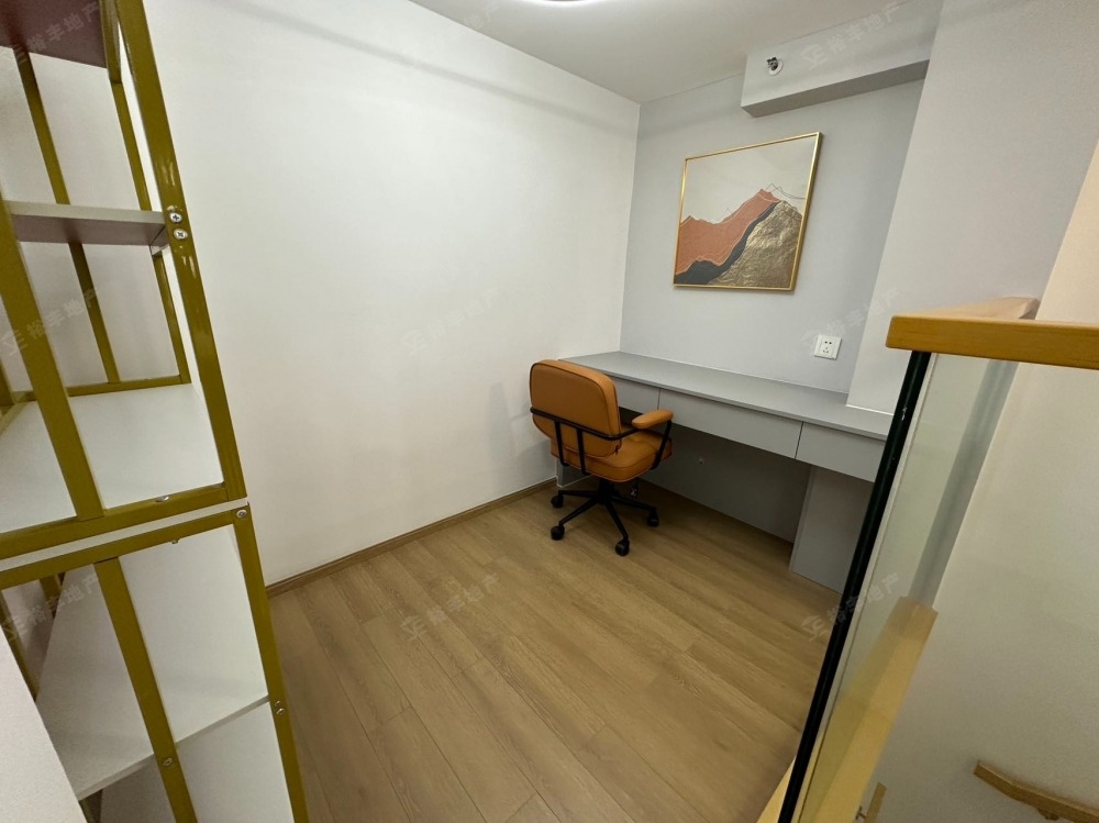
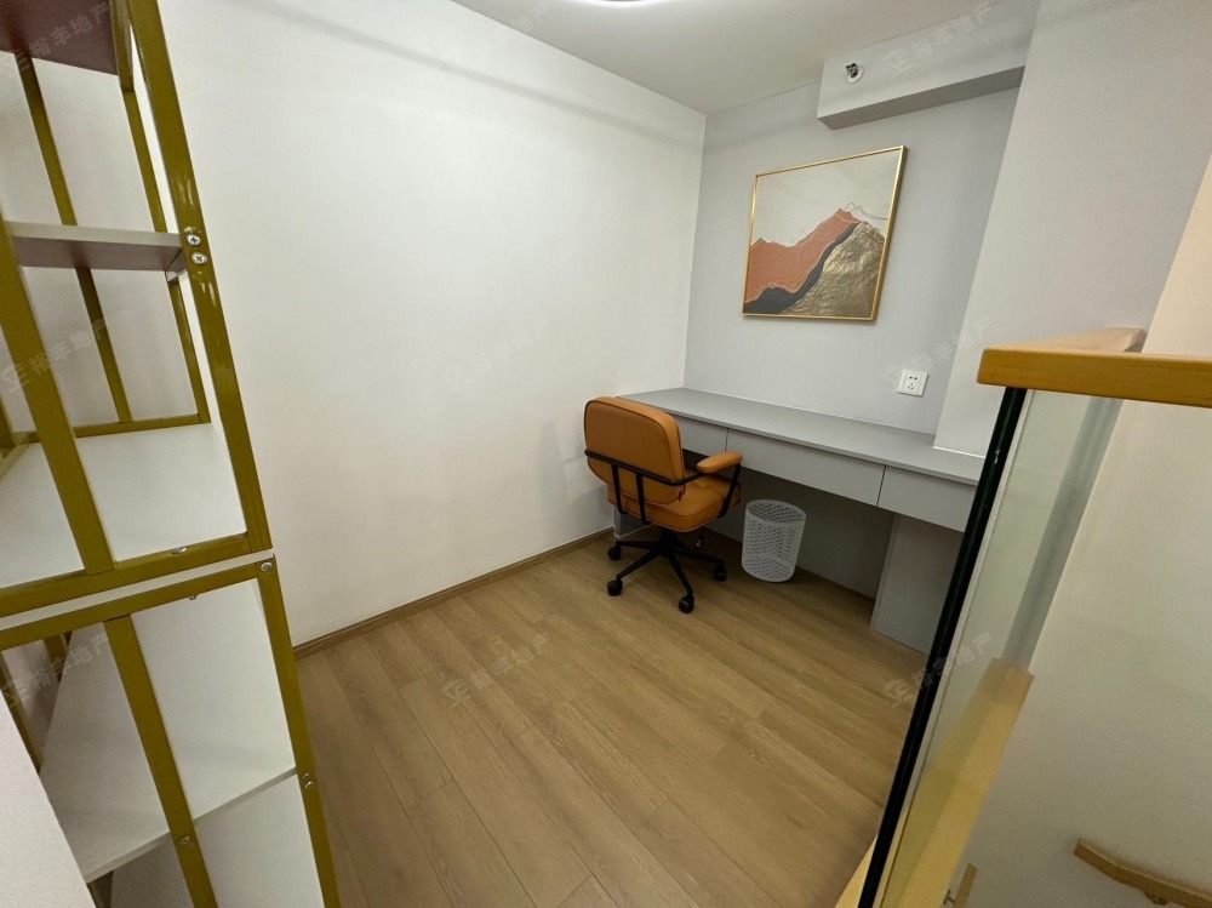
+ waste bin [741,498,807,583]
